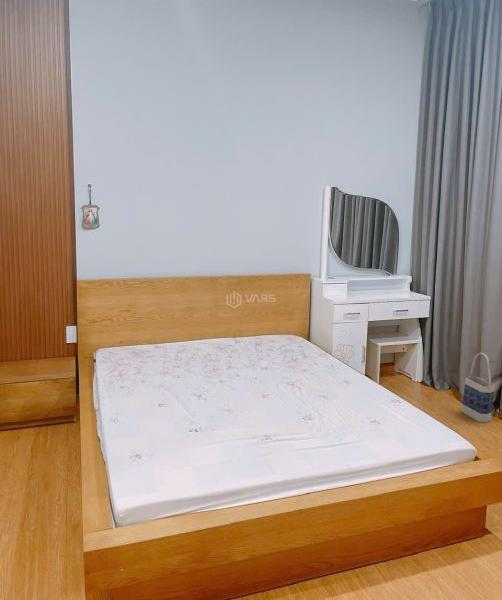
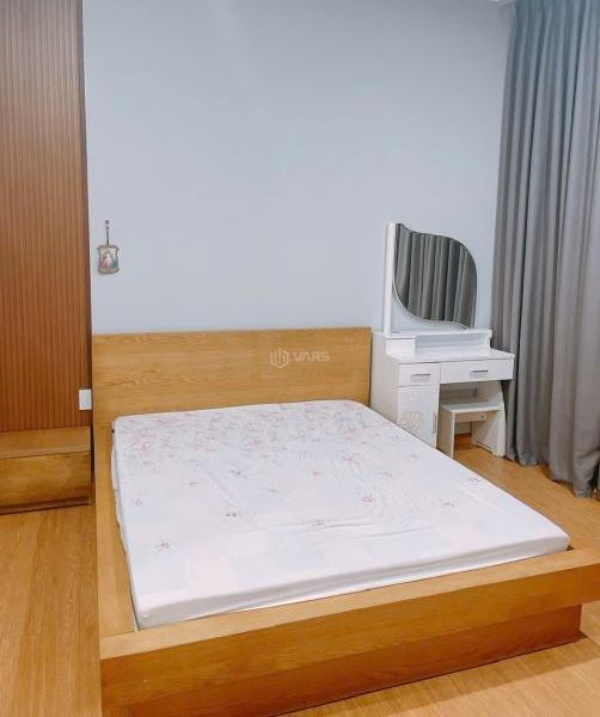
- bag [461,352,496,423]
